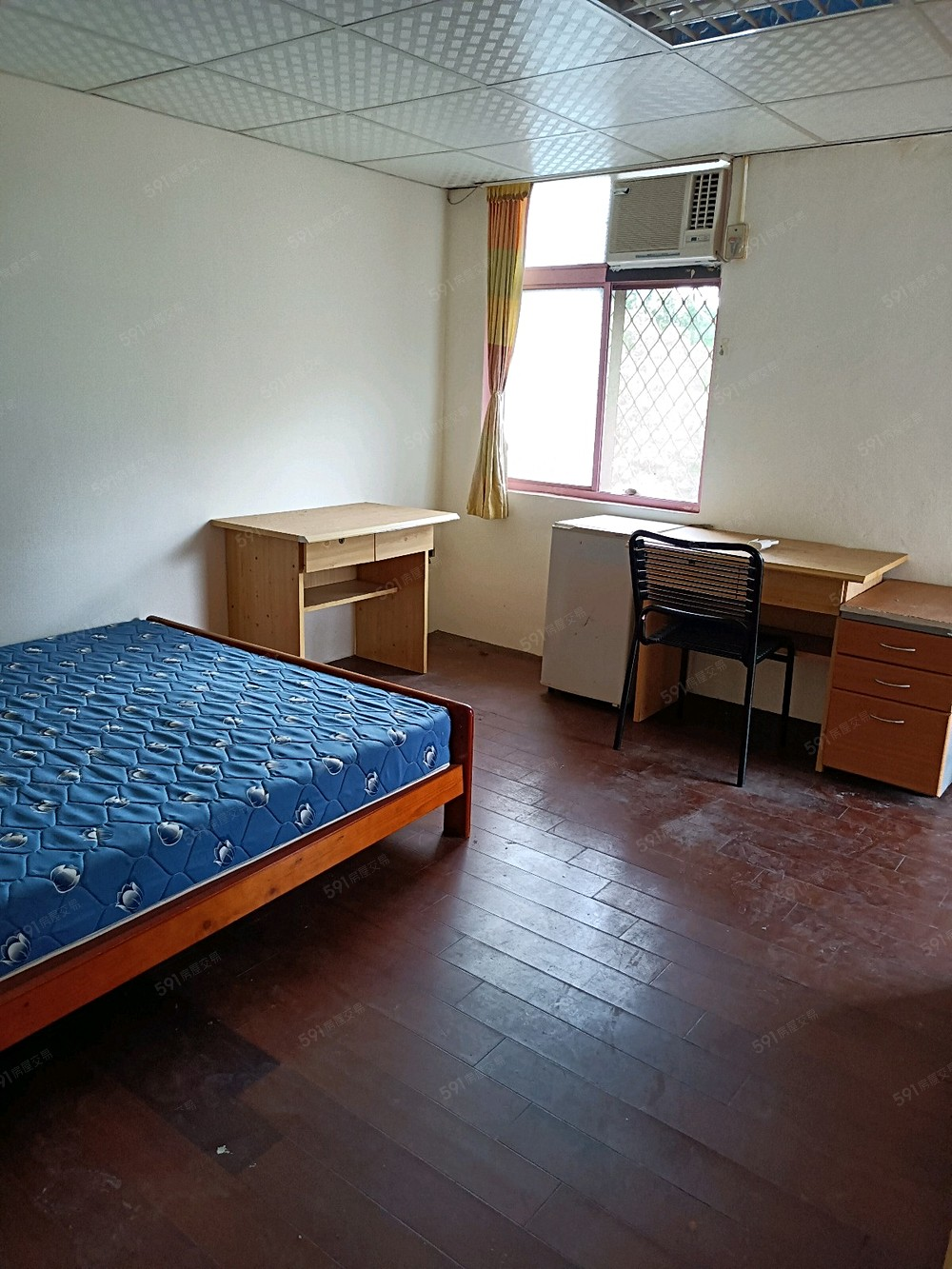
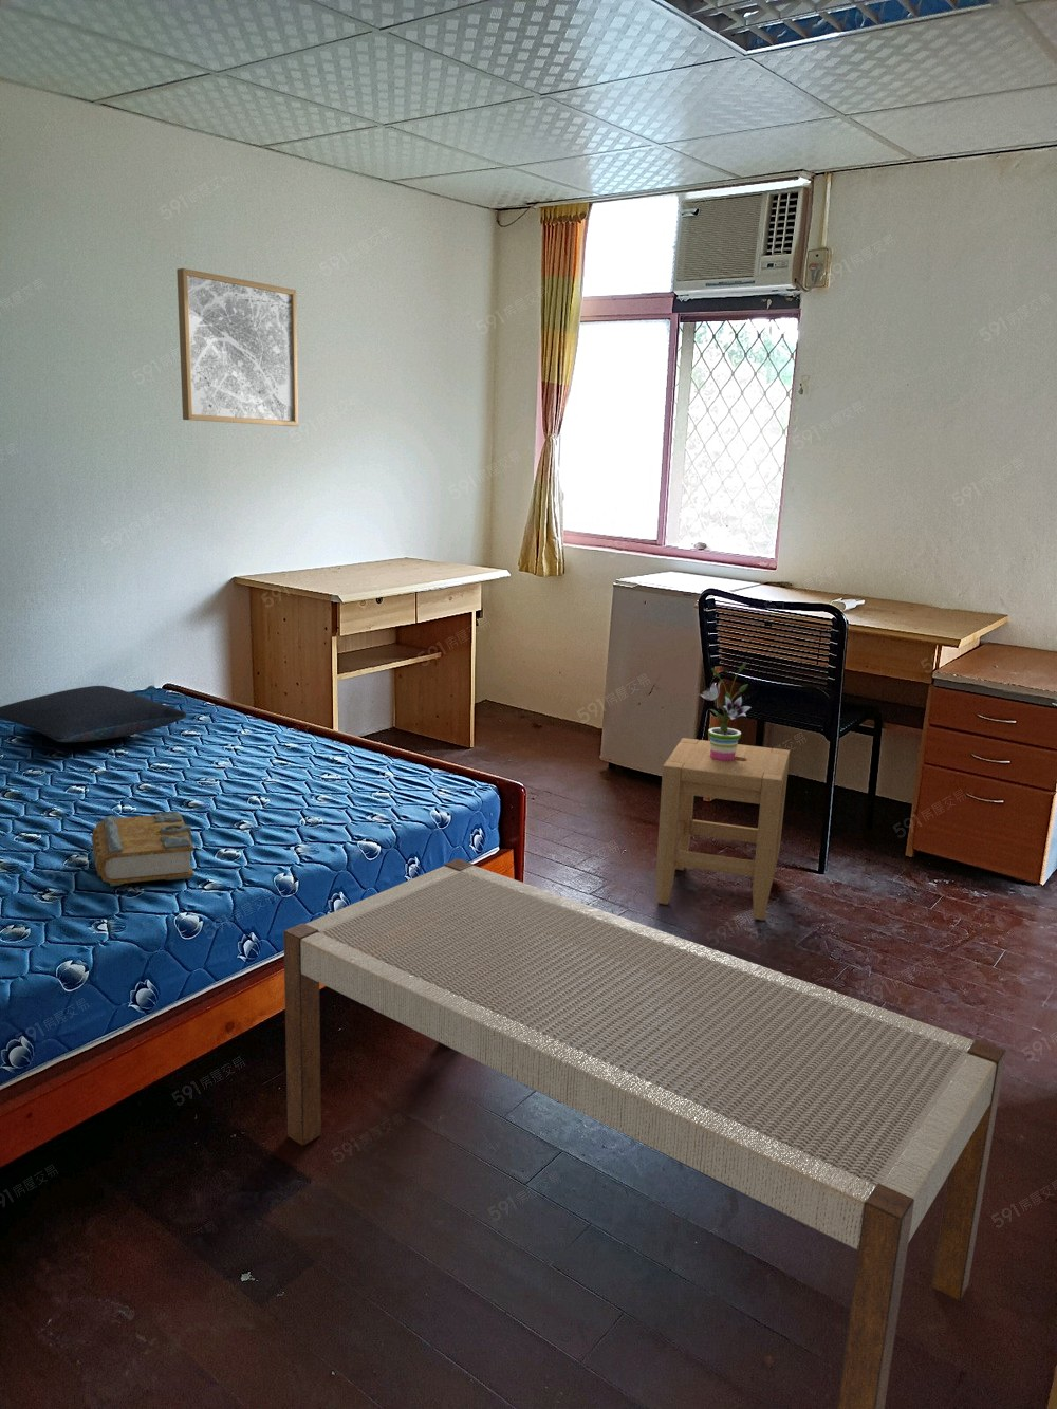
+ bench [282,857,1007,1409]
+ pillow [0,685,188,743]
+ potted plant [697,662,753,761]
+ wall art [175,268,299,427]
+ book [91,811,194,887]
+ stool [655,737,791,922]
